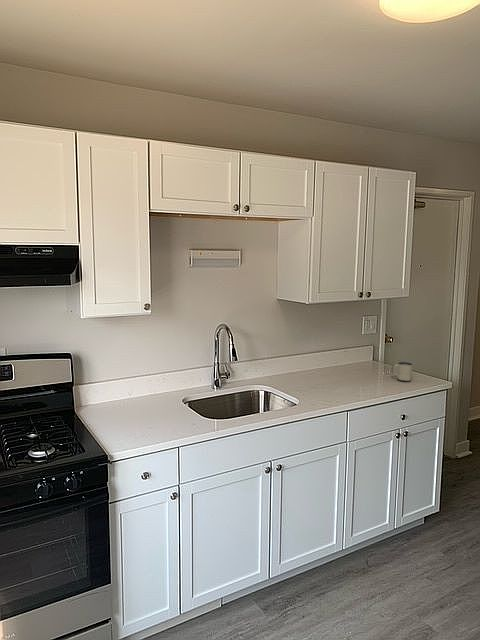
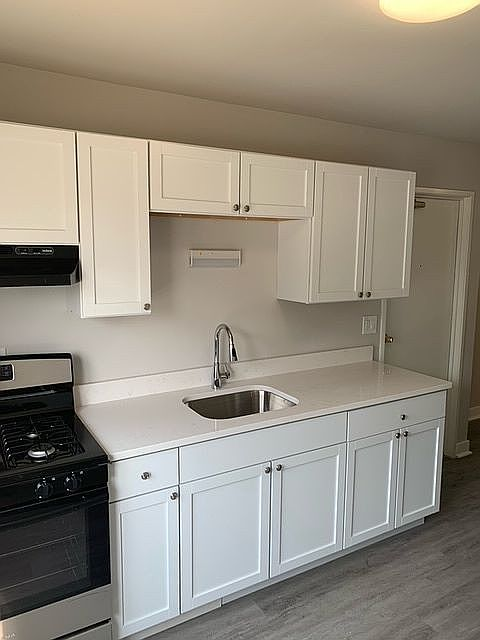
- mug [391,361,414,383]
